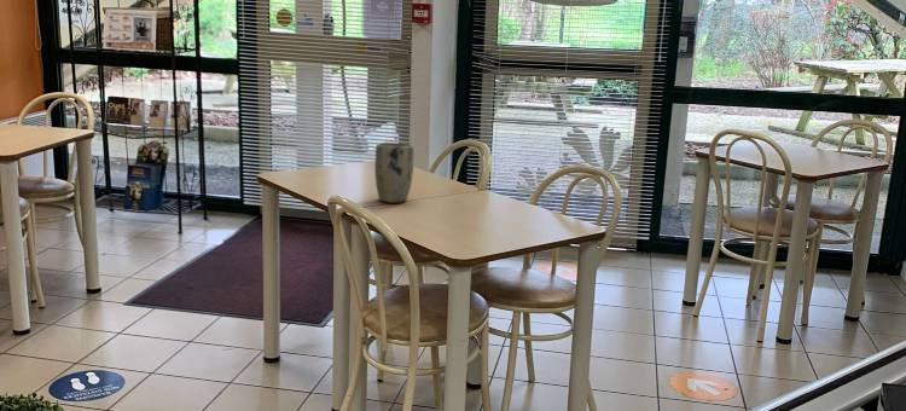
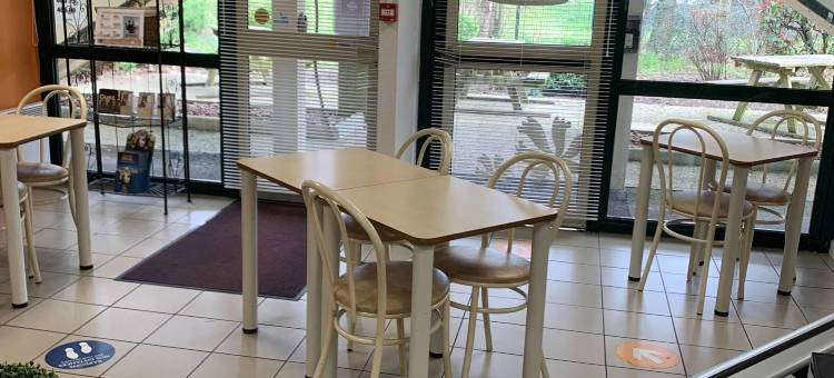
- plant pot [373,141,414,204]
